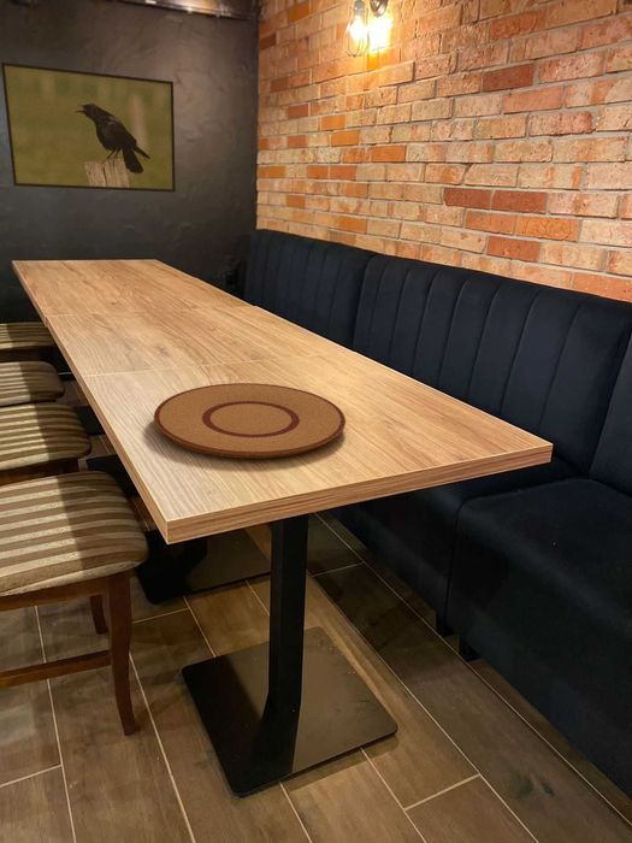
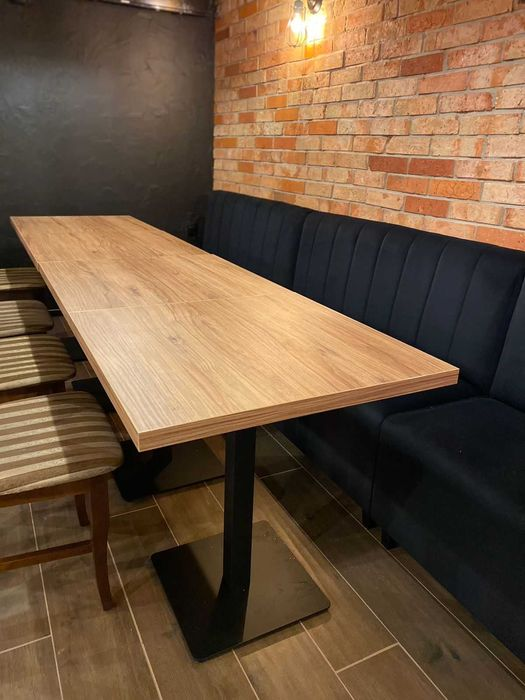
- plate [153,382,347,459]
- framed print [0,61,177,194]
